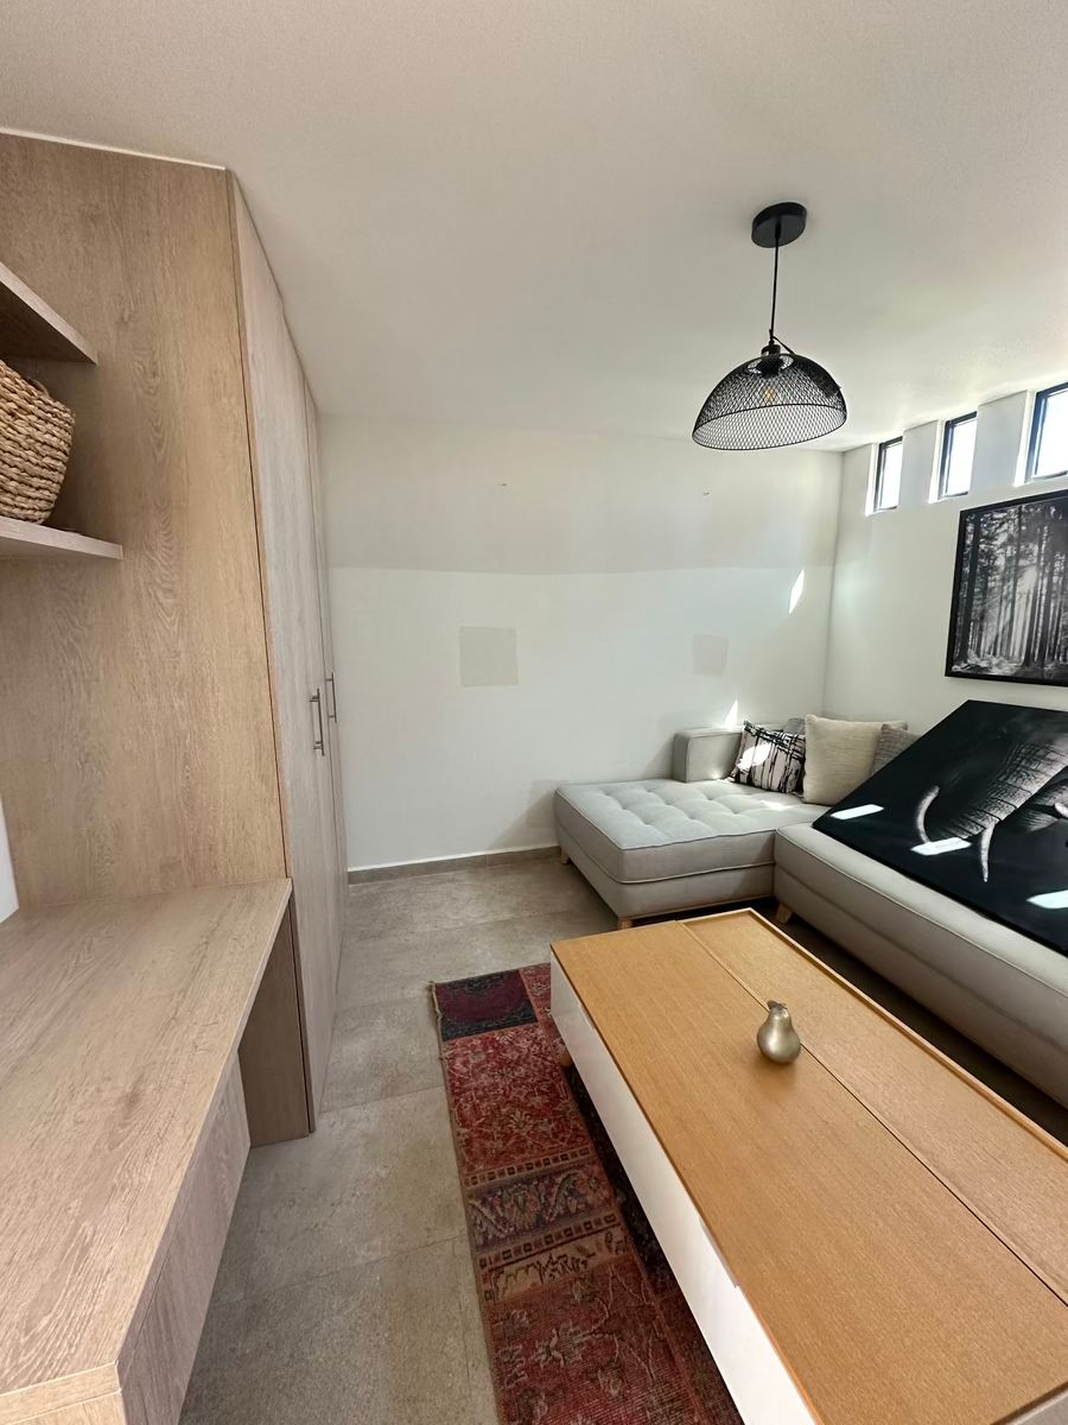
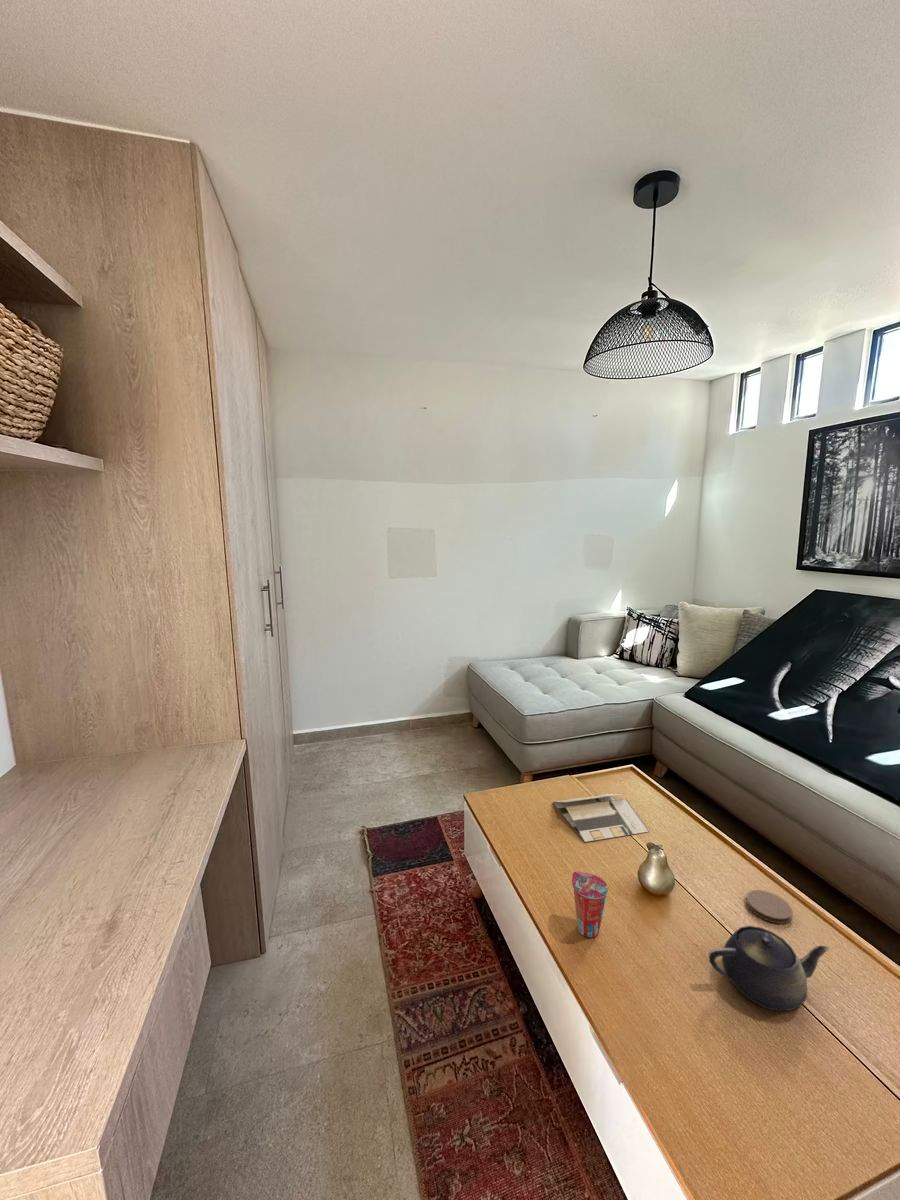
+ cup [571,871,609,939]
+ teapot [707,925,830,1012]
+ coaster [745,889,793,925]
+ brochure [552,793,650,843]
